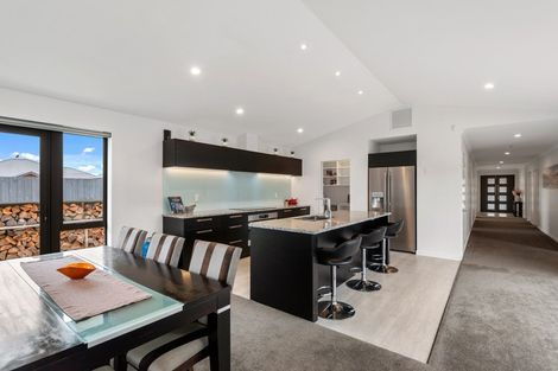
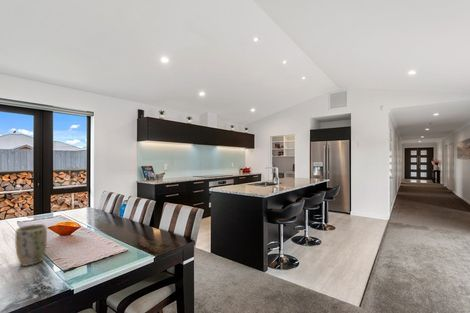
+ plant pot [14,223,48,267]
